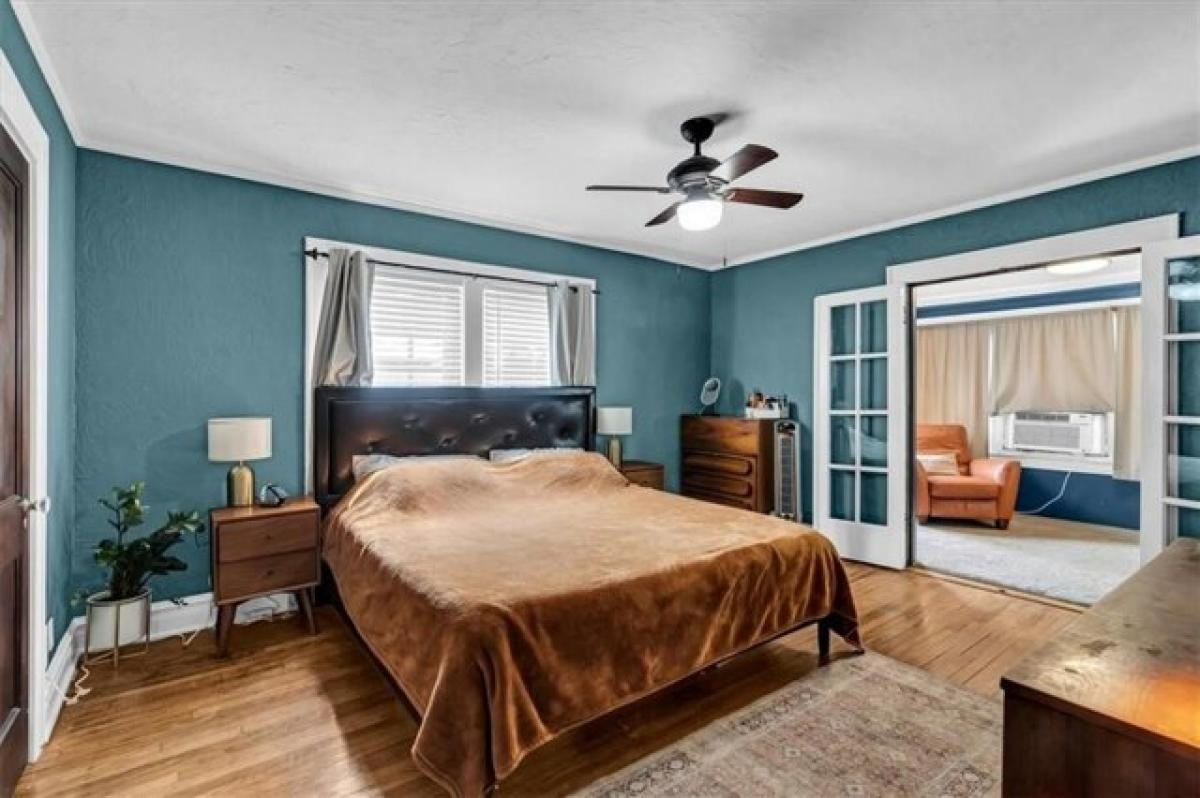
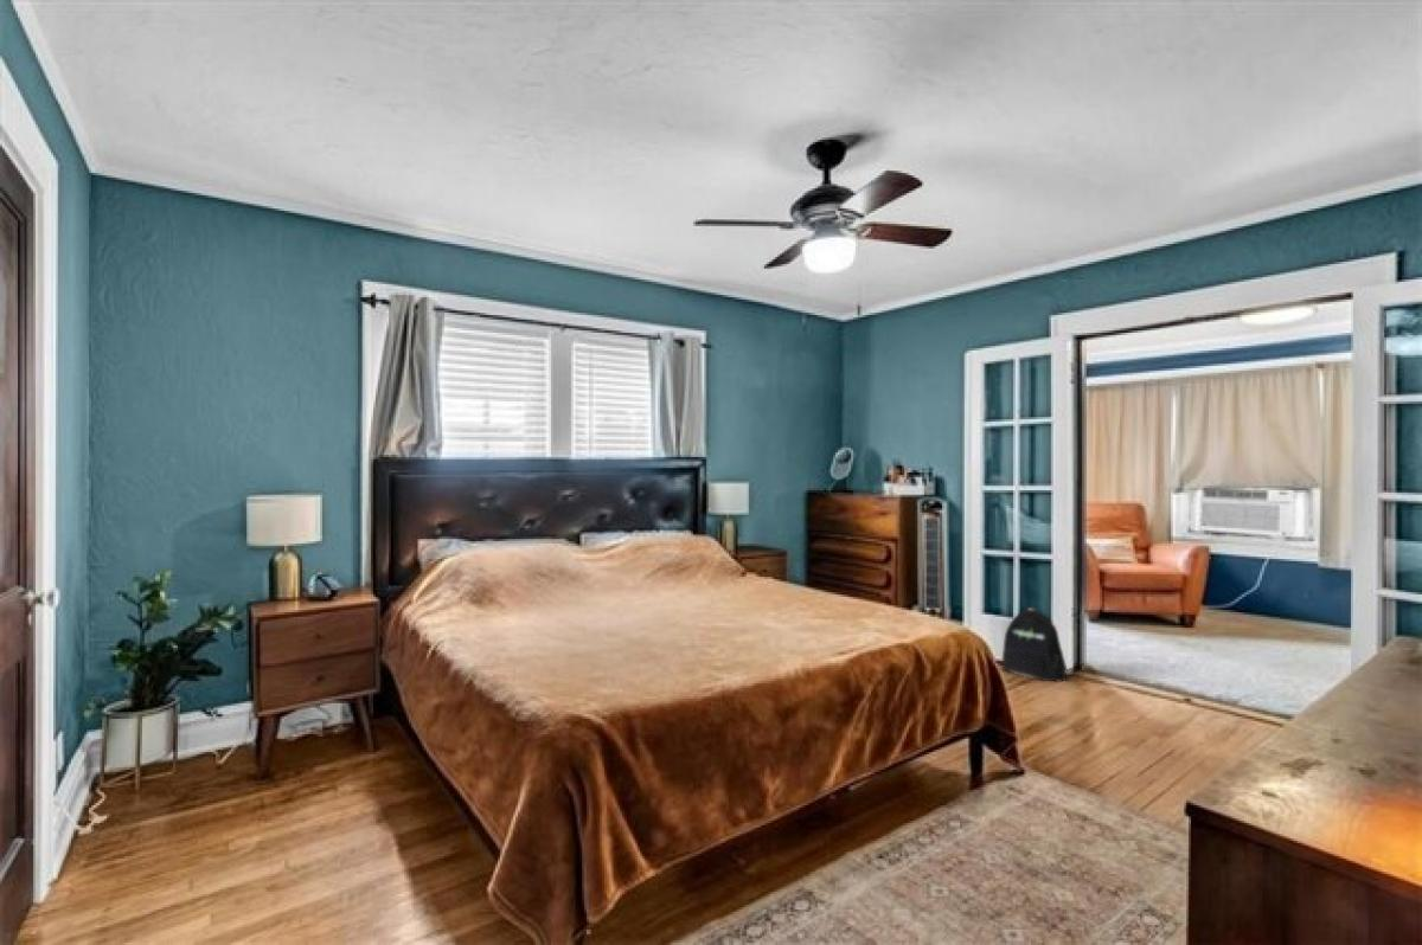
+ backpack [1001,606,1069,682]
